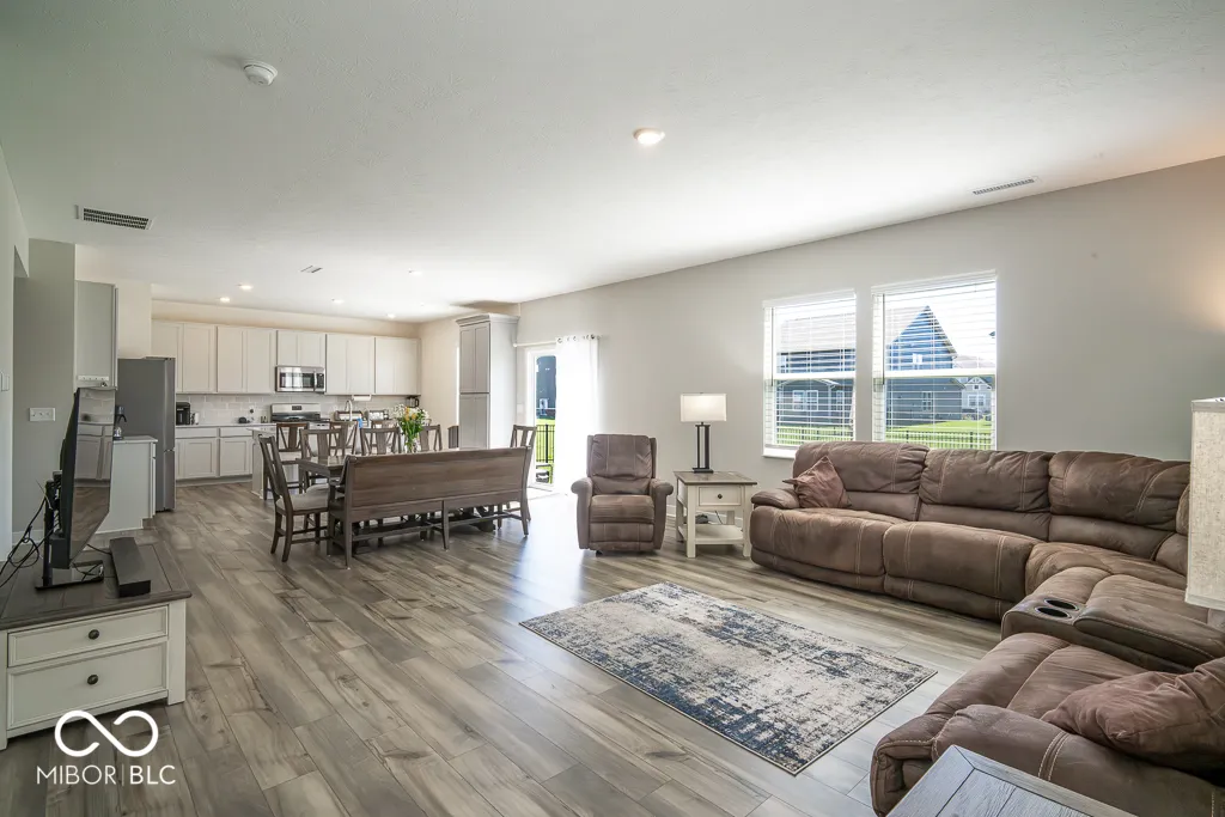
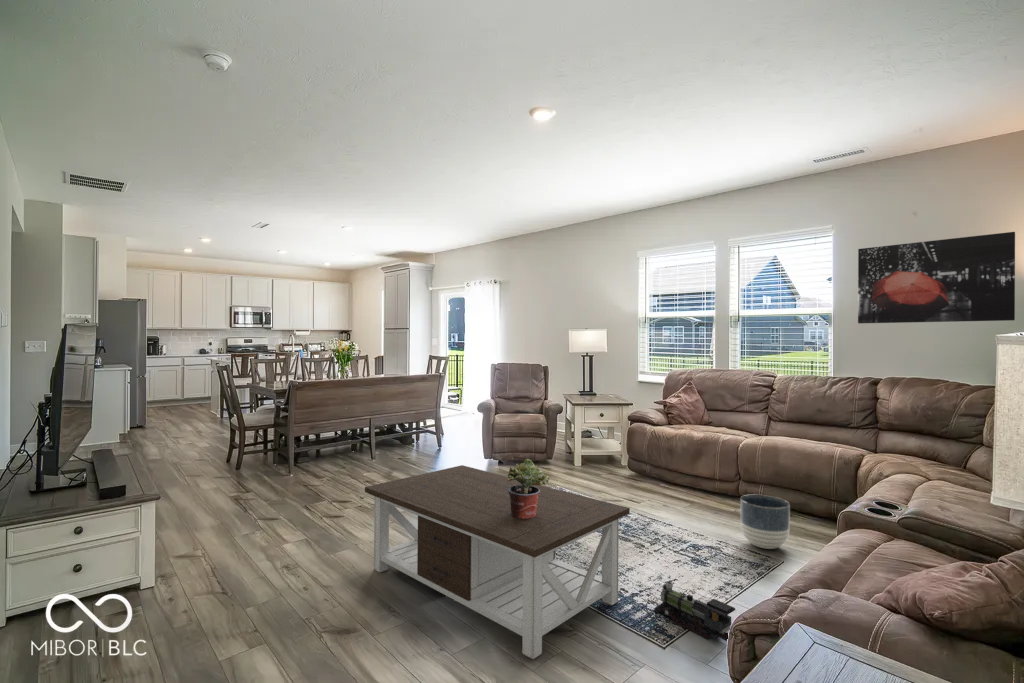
+ potted plant [507,458,551,519]
+ coffee table [364,464,631,660]
+ toy train [653,574,736,642]
+ wall art [857,231,1016,324]
+ planter [739,494,791,550]
